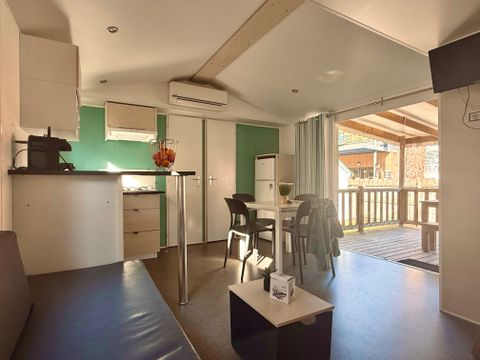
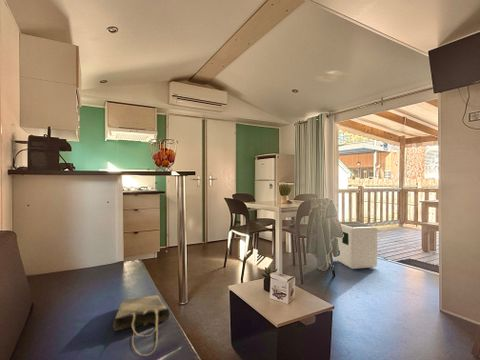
+ air purifier [332,220,378,270]
+ tote bag [112,294,171,356]
